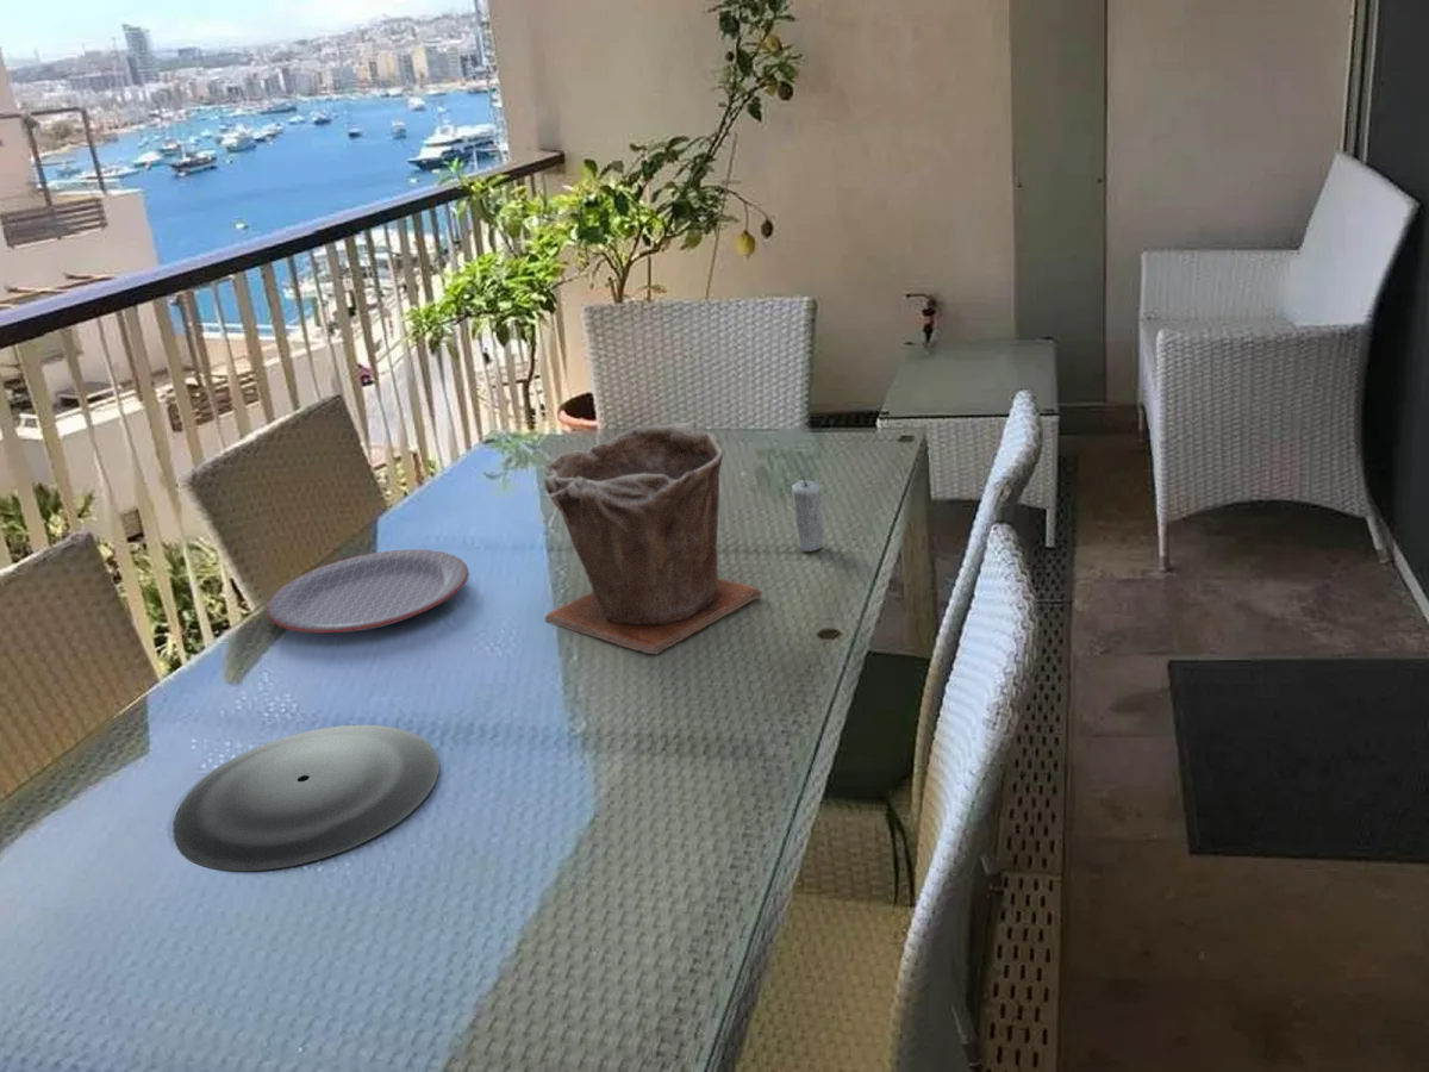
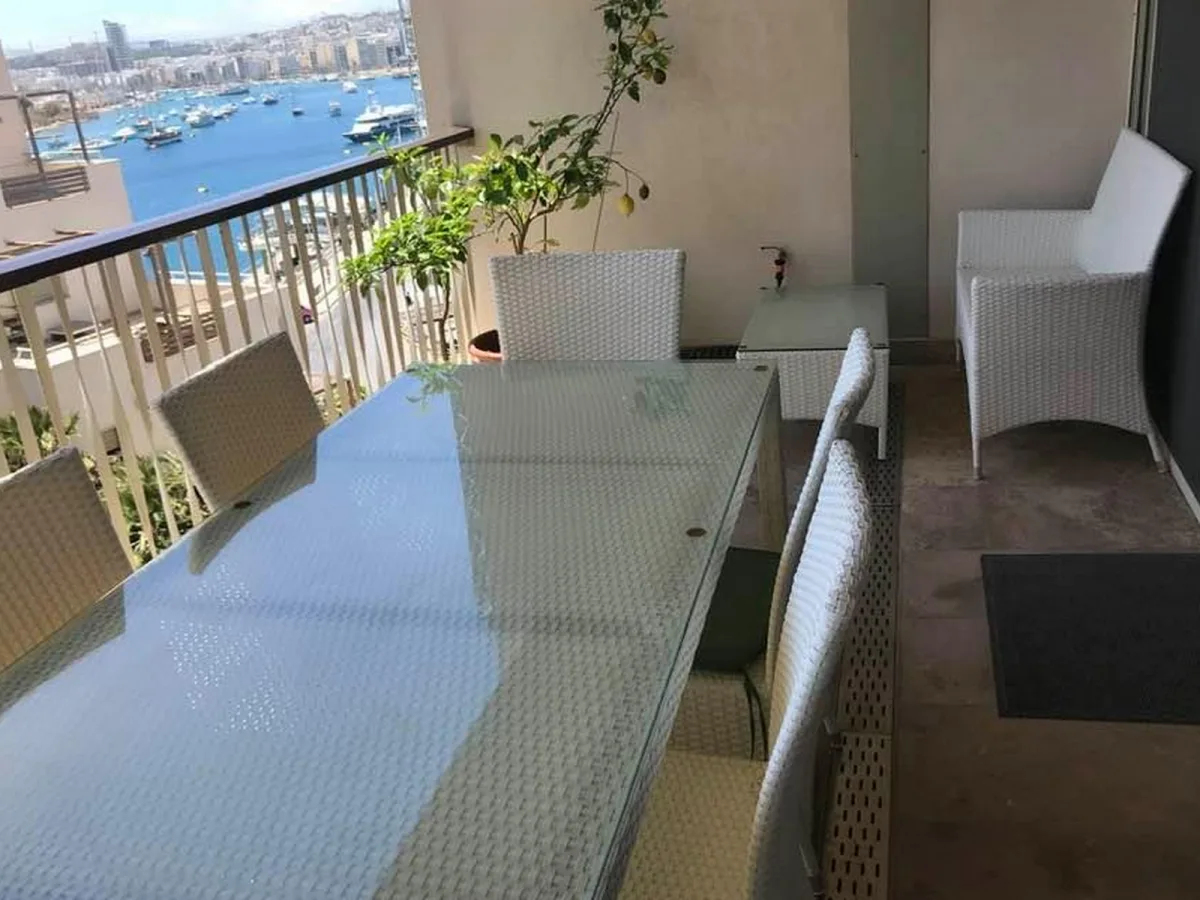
- plate [266,548,470,635]
- plant pot [542,420,763,655]
- plate [171,724,441,872]
- candle [791,474,824,553]
